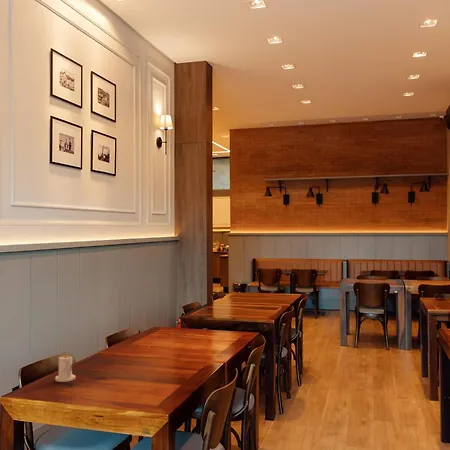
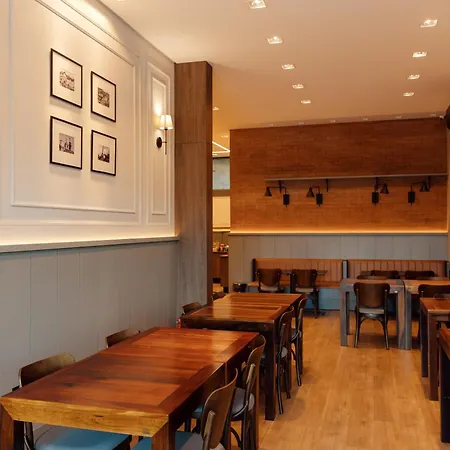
- candle [54,353,77,383]
